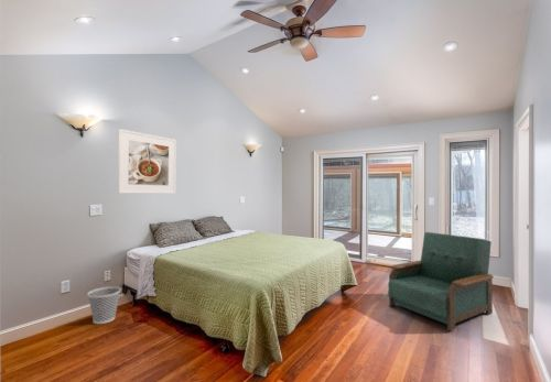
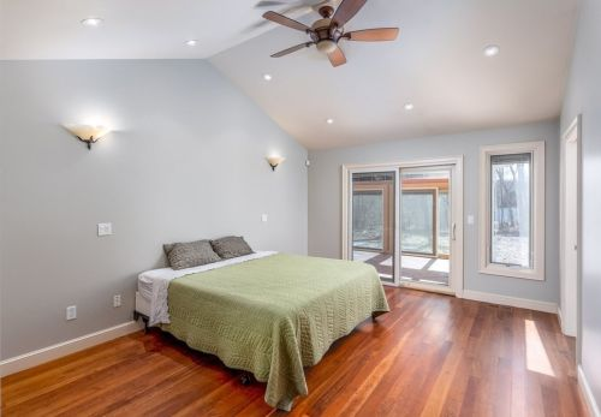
- armchair [387,231,495,332]
- wastebasket [86,285,122,325]
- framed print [117,128,177,195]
